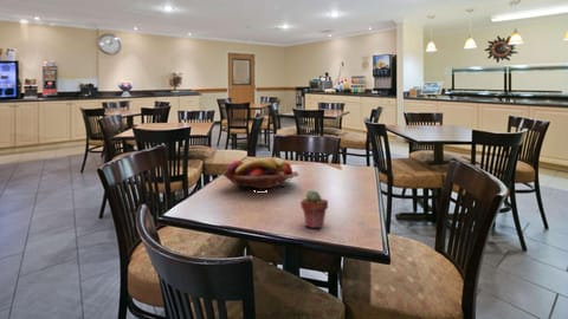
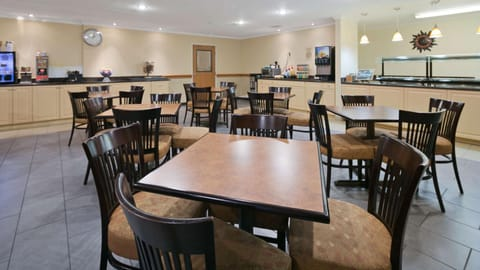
- fruit basket [221,156,299,191]
- potted succulent [299,189,329,229]
